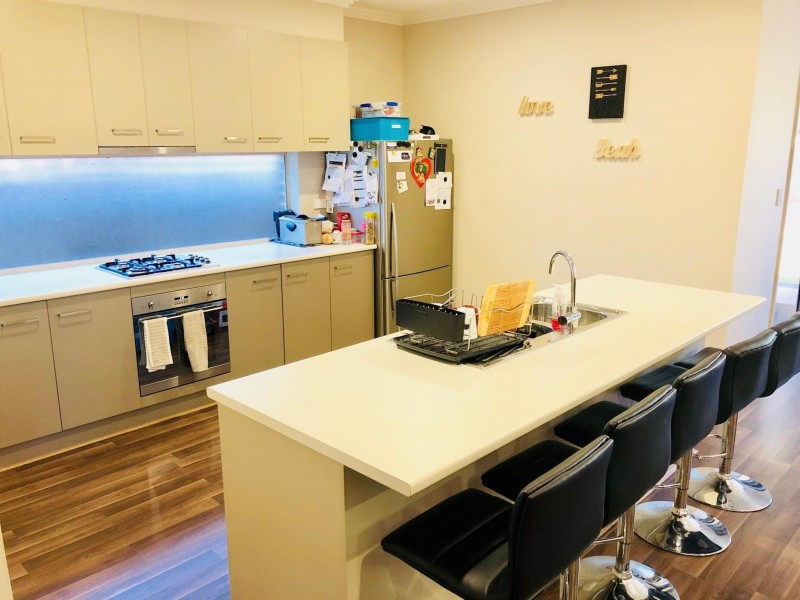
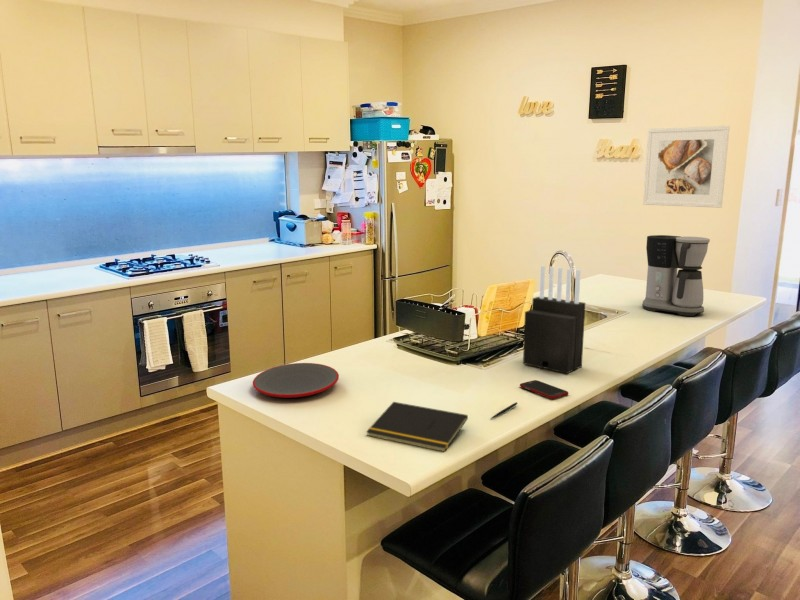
+ knife block [522,265,586,375]
+ coffee maker [641,234,711,317]
+ cell phone [519,379,569,400]
+ notepad [365,401,469,453]
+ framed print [642,125,731,209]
+ pen [489,401,518,420]
+ plate [252,362,340,399]
